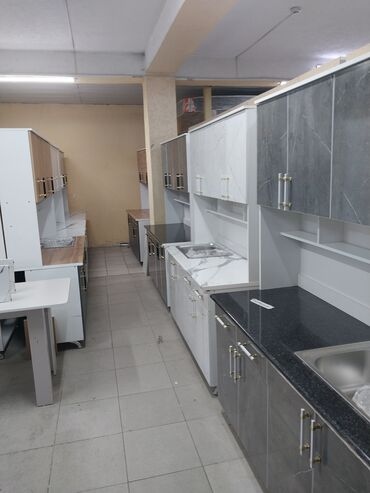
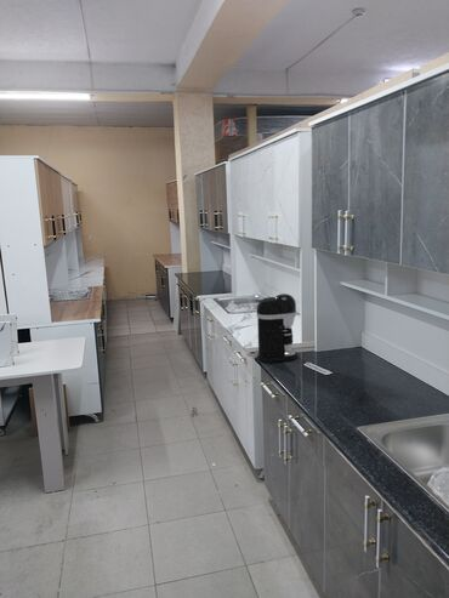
+ coffee maker [256,292,299,364]
